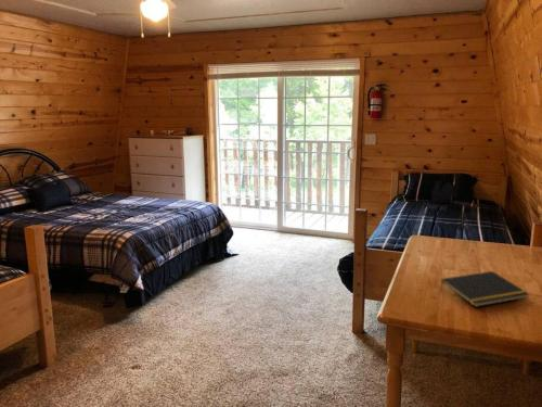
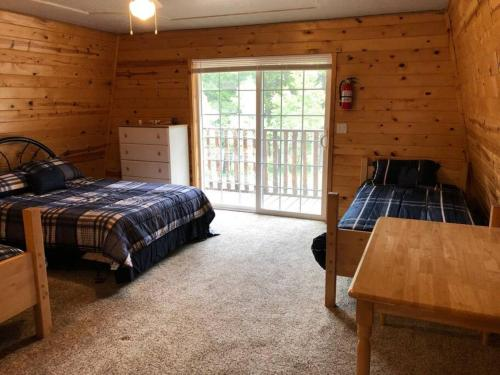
- notepad [439,270,530,308]
